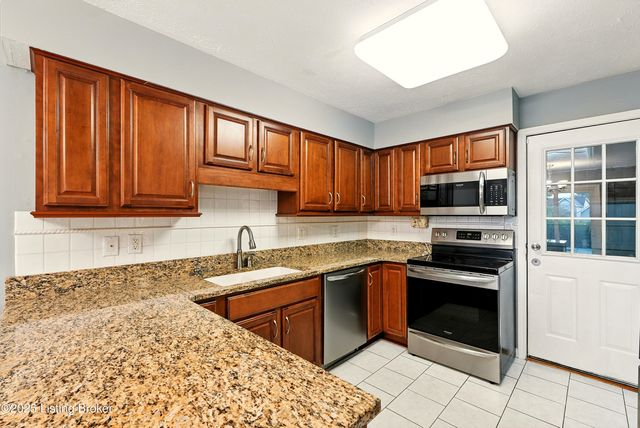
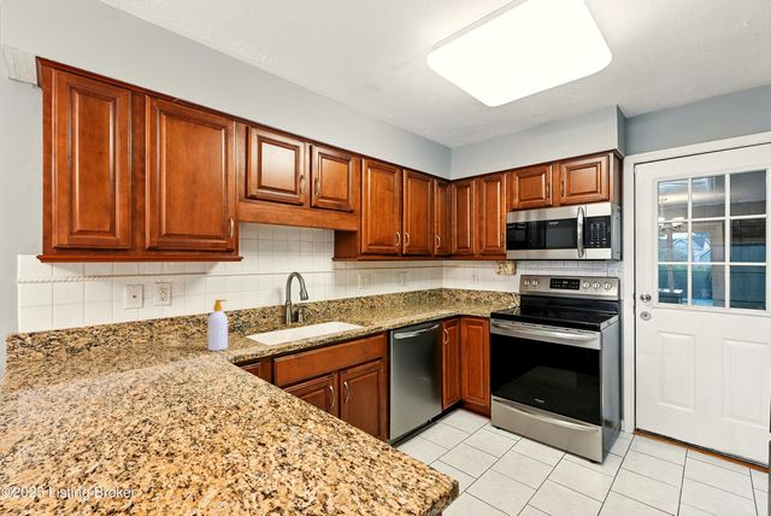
+ soap bottle [207,299,229,352]
